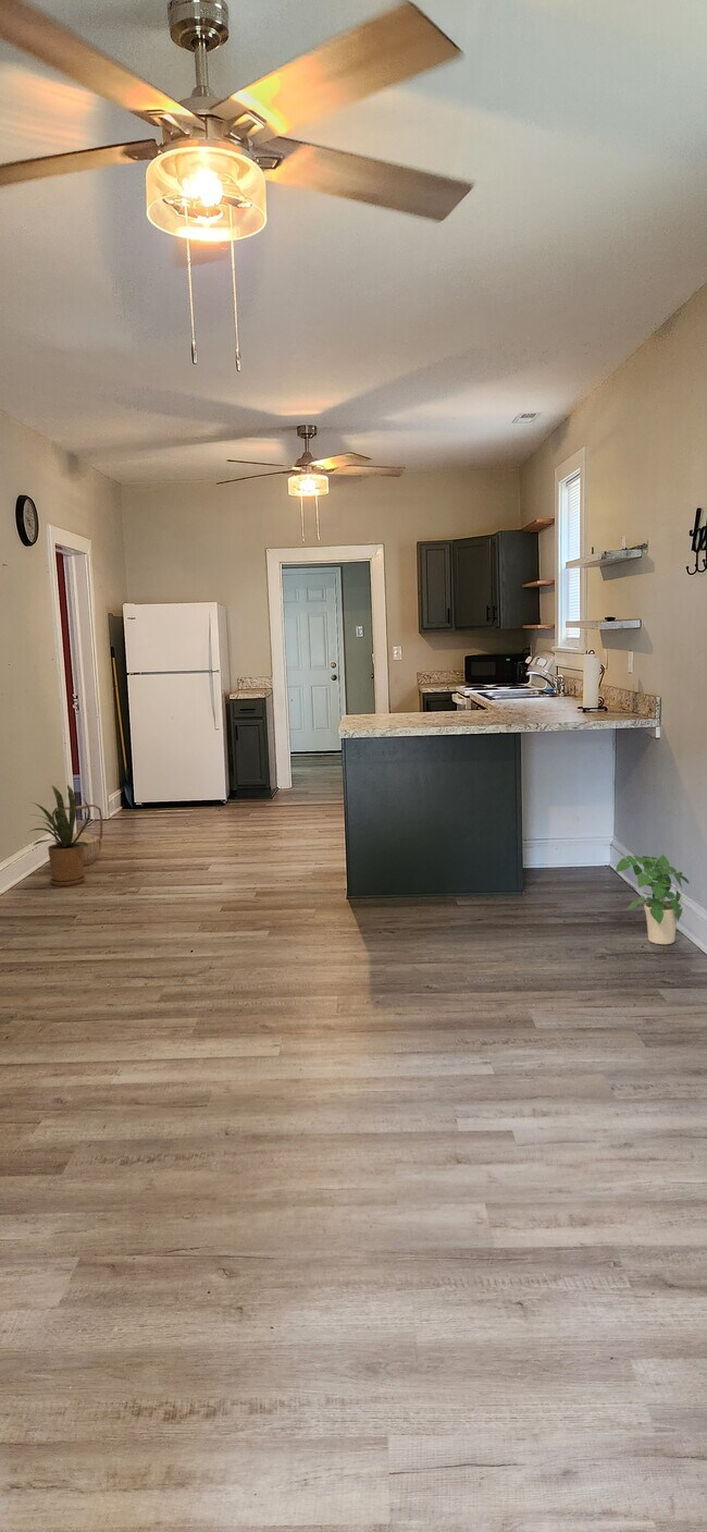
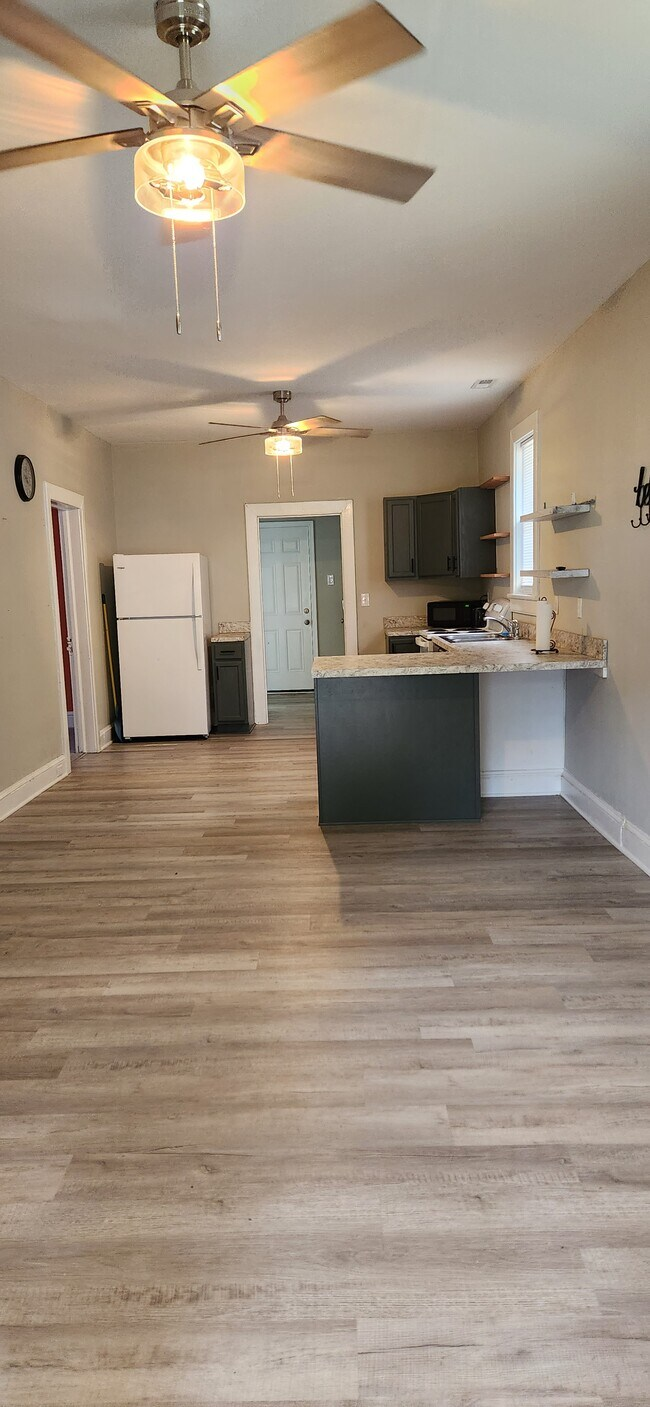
- potted plant [615,854,691,945]
- house plant [28,784,91,887]
- basket [51,804,103,866]
